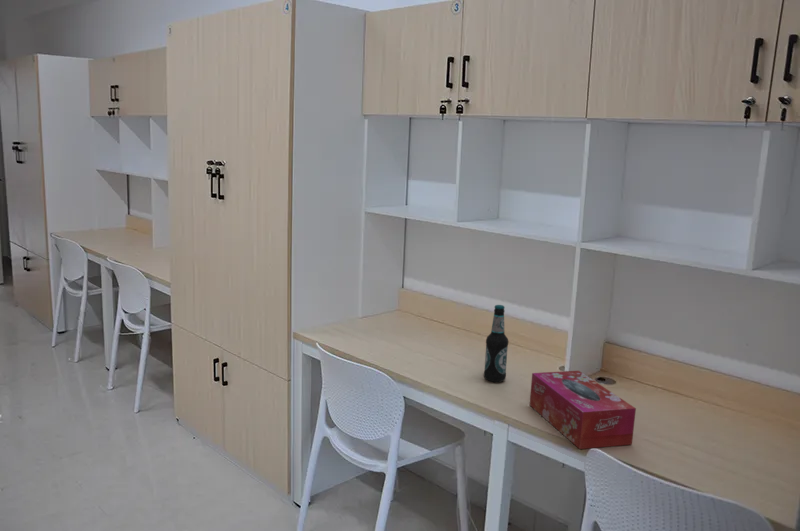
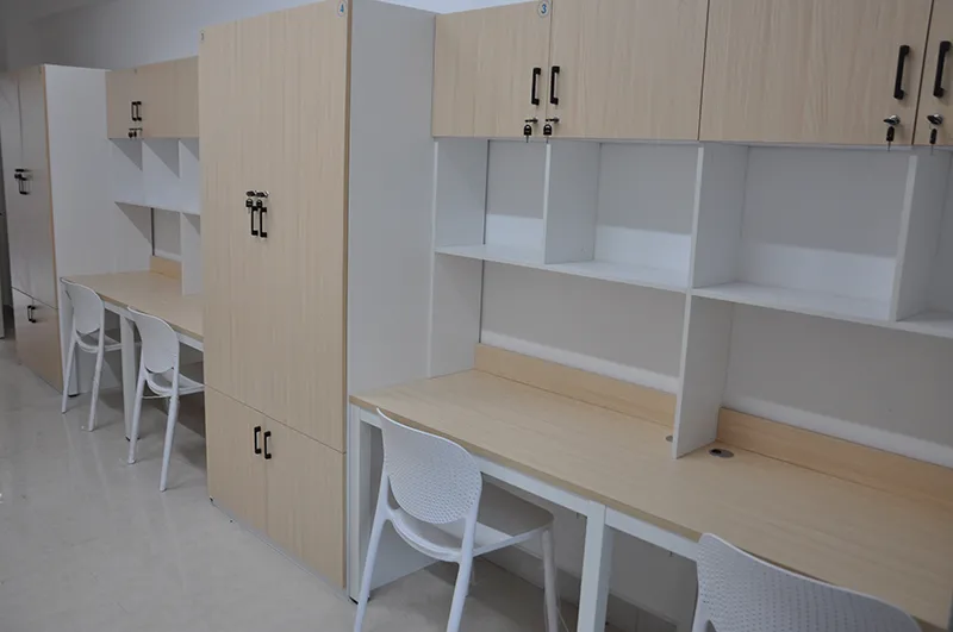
- tissue box [529,370,637,450]
- bottle [483,304,509,383]
